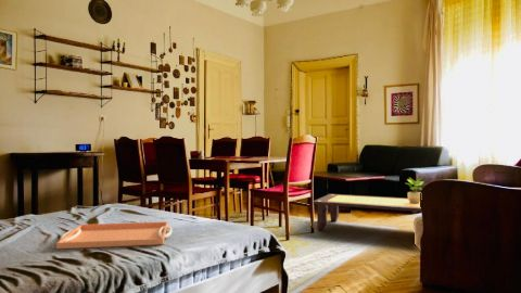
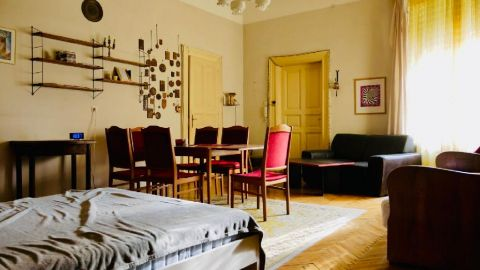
- coffee table [313,193,422,232]
- serving tray [55,220,174,250]
- potted plant [406,177,425,203]
